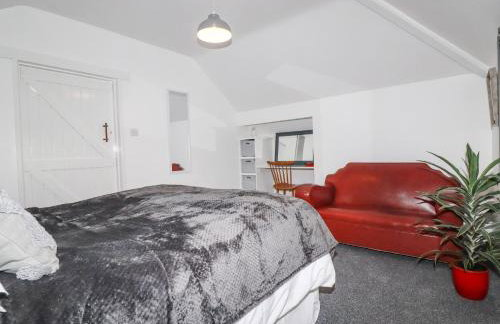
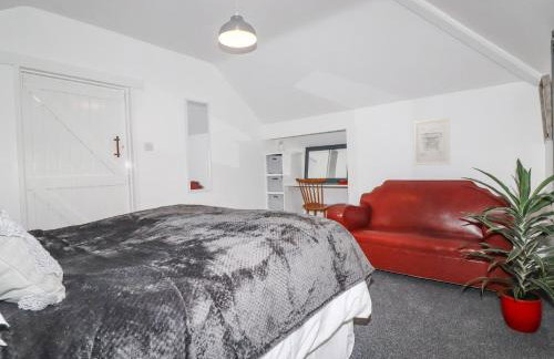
+ wall art [413,116,451,166]
